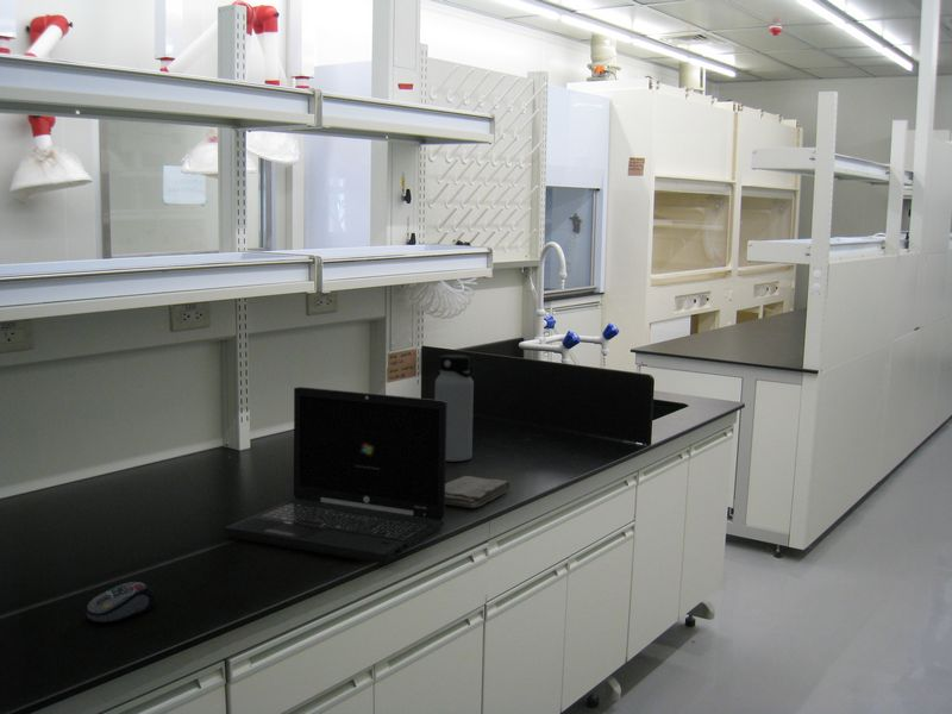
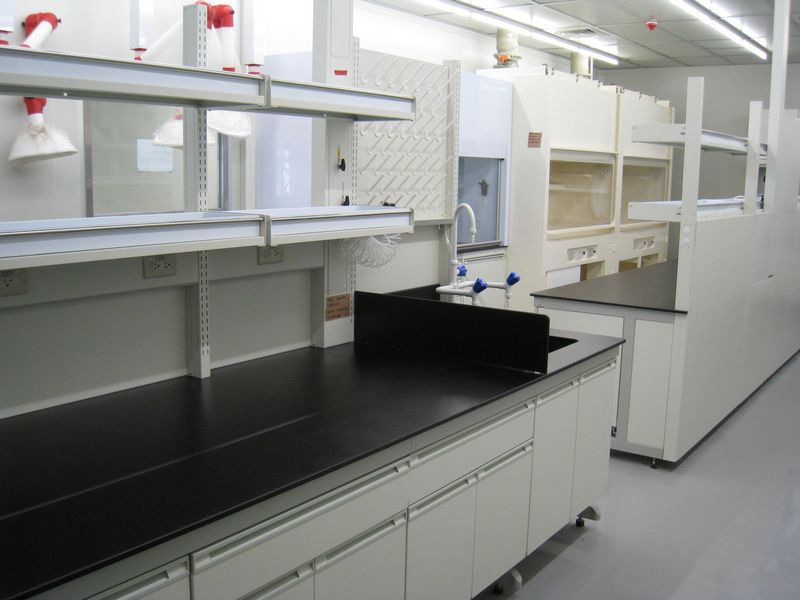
- computer mouse [86,581,156,624]
- laptop [224,386,447,565]
- water bottle [433,353,475,463]
- washcloth [445,475,512,509]
